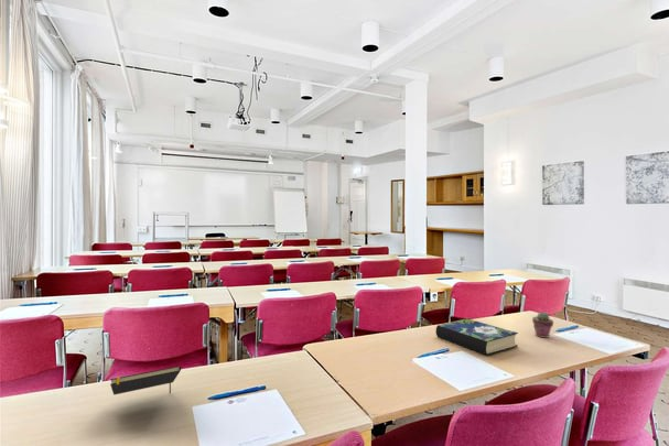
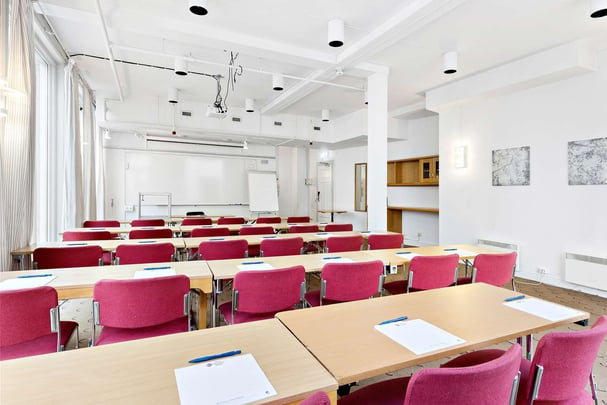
- notepad [109,365,182,395]
- book [435,317,519,357]
- potted succulent [531,311,554,339]
